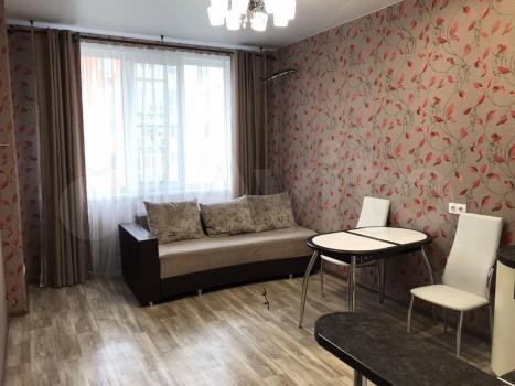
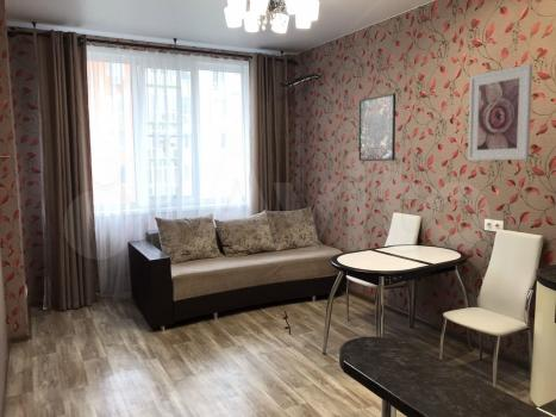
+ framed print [467,63,533,162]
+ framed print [358,92,396,162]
